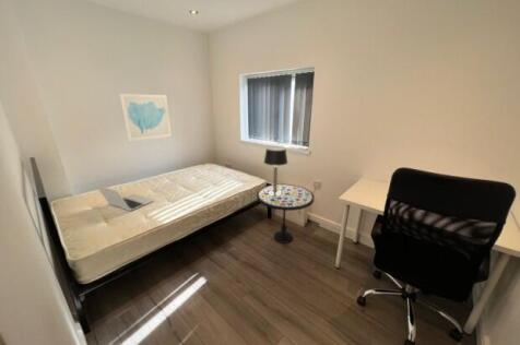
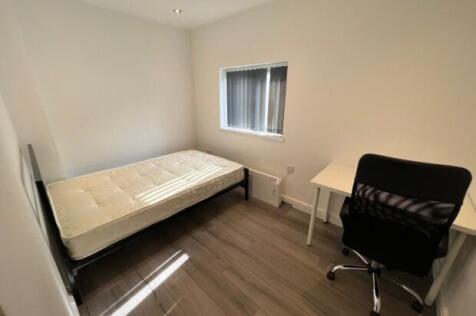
- side table [256,183,316,245]
- table lamp [263,145,288,195]
- wall art [118,93,173,143]
- laptop [94,183,155,212]
